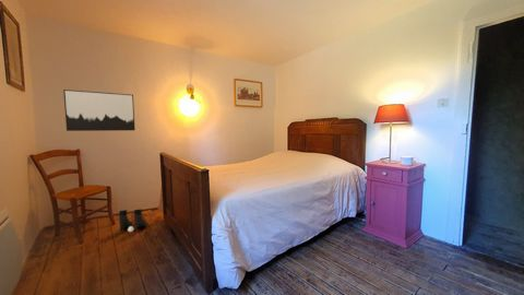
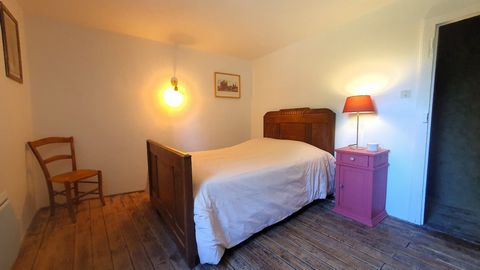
- boots [118,209,147,233]
- wall art [62,88,135,132]
